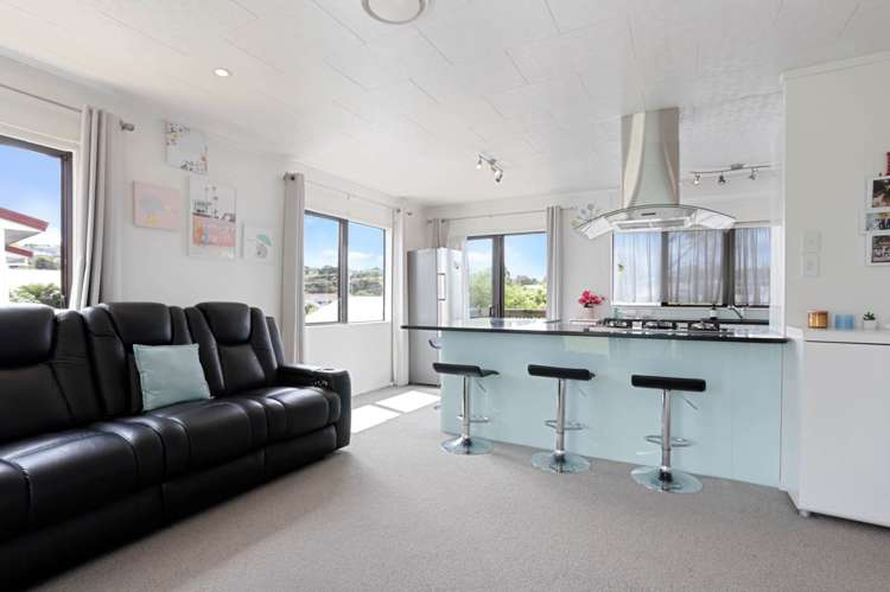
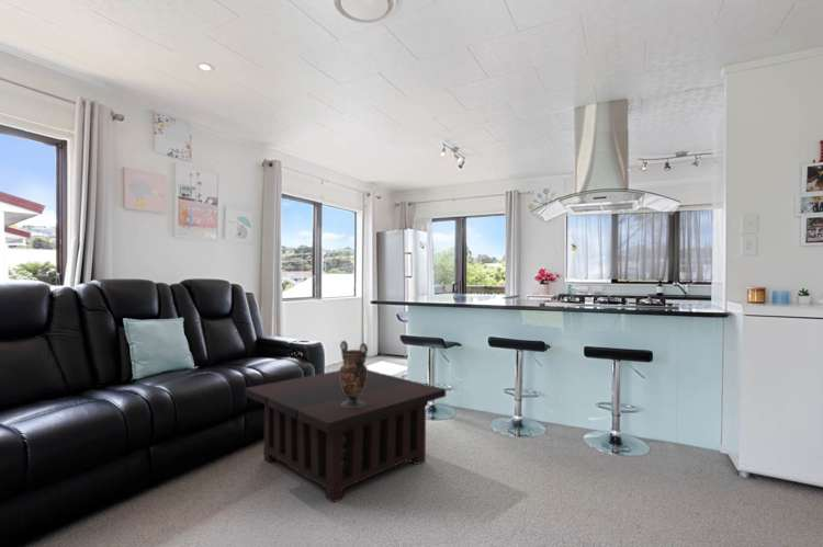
+ vase [338,340,369,408]
+ coffee table [244,368,447,504]
